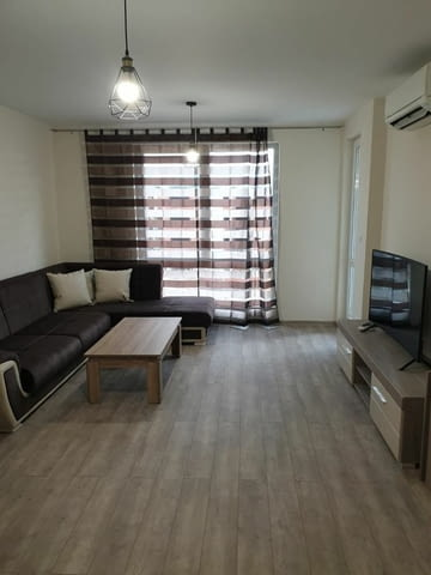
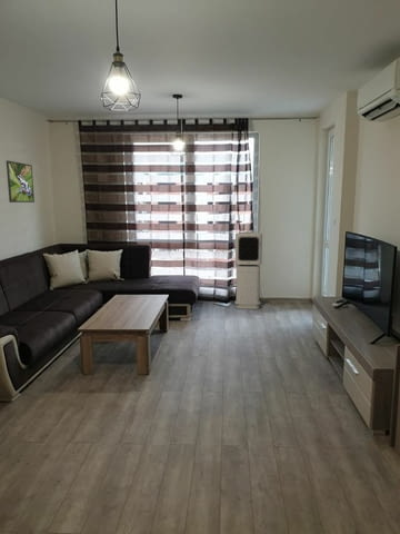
+ air purifier [233,230,263,310]
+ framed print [6,159,36,204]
